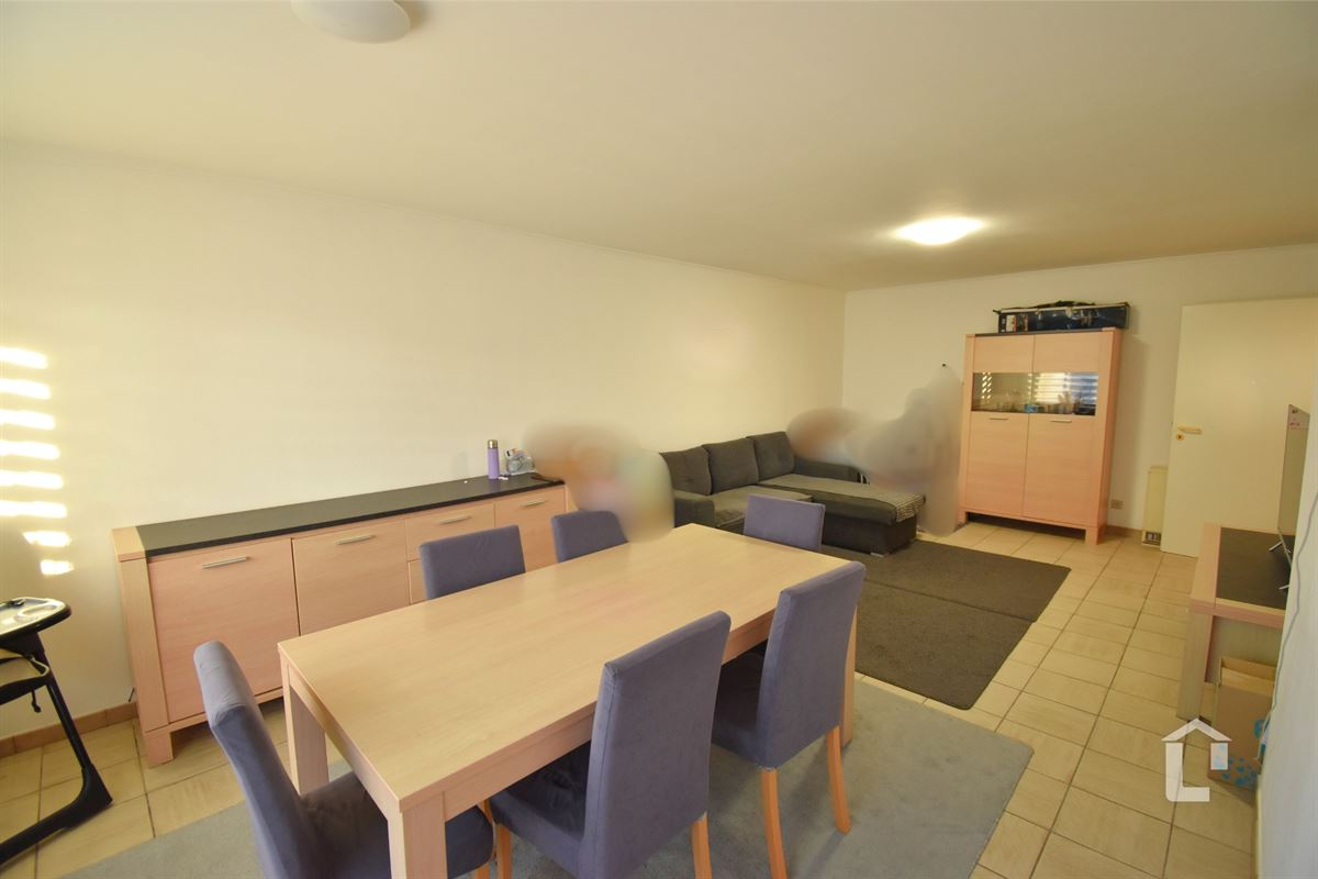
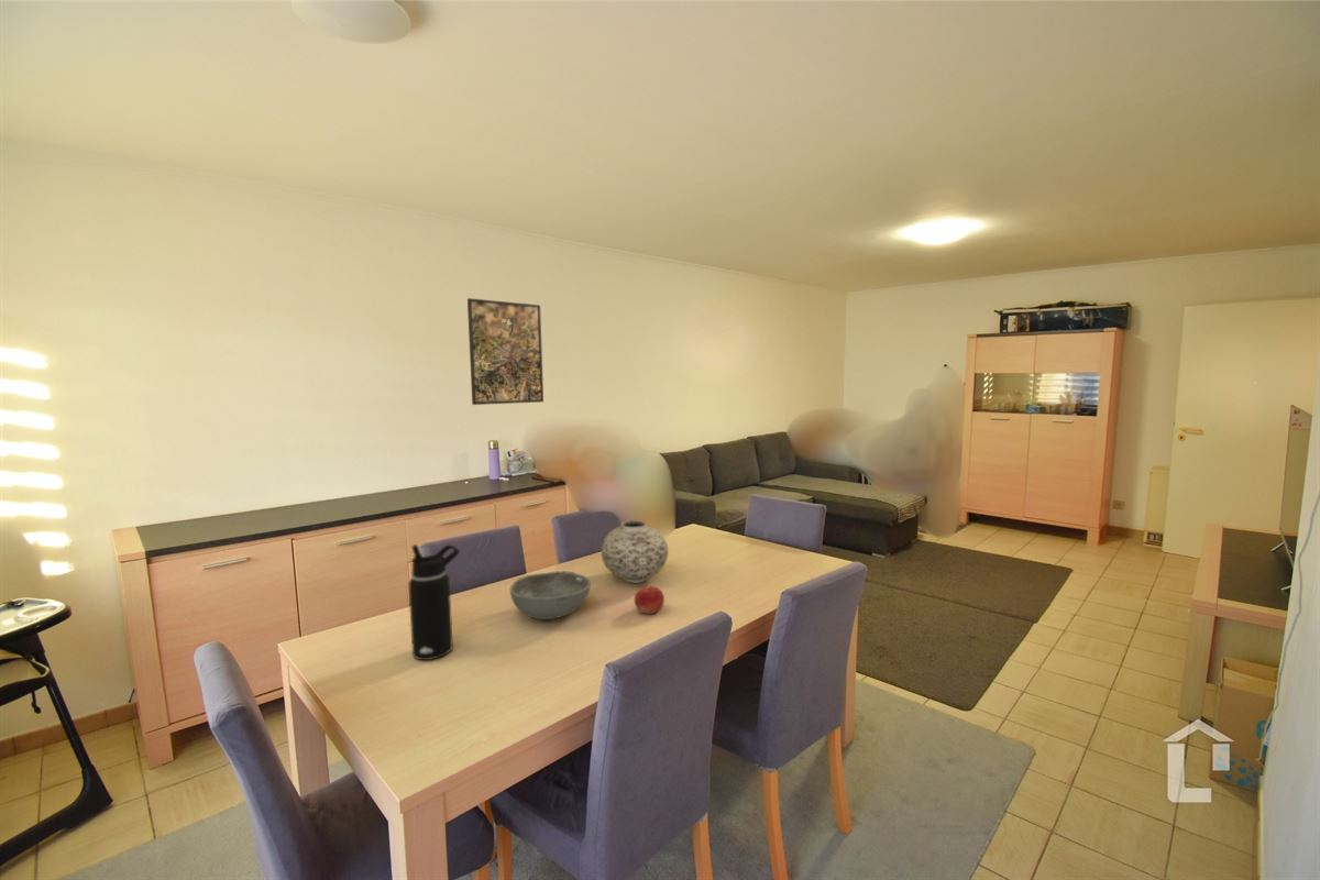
+ vase [601,519,669,584]
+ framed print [466,297,544,406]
+ fruit [634,584,666,615]
+ water bottle [408,543,461,661]
+ bowl [508,570,592,620]
